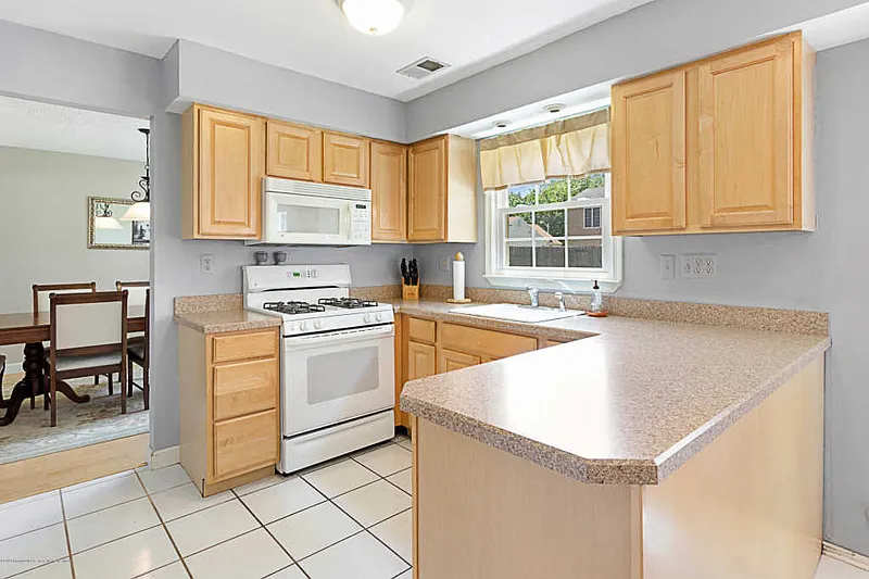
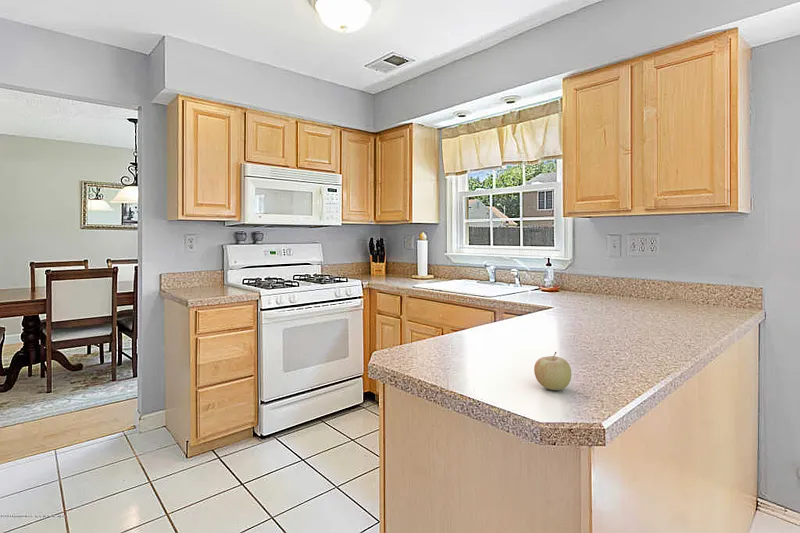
+ fruit [533,351,572,391]
